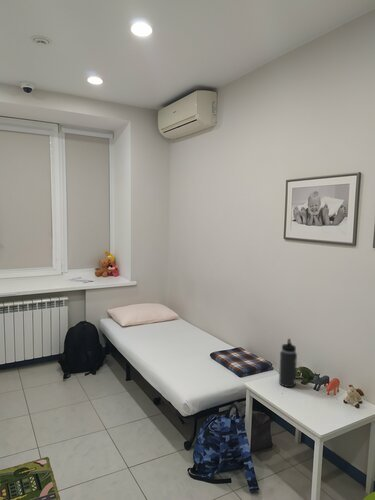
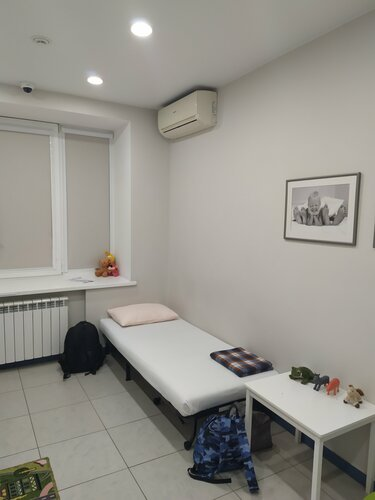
- thermos bottle [278,338,298,388]
